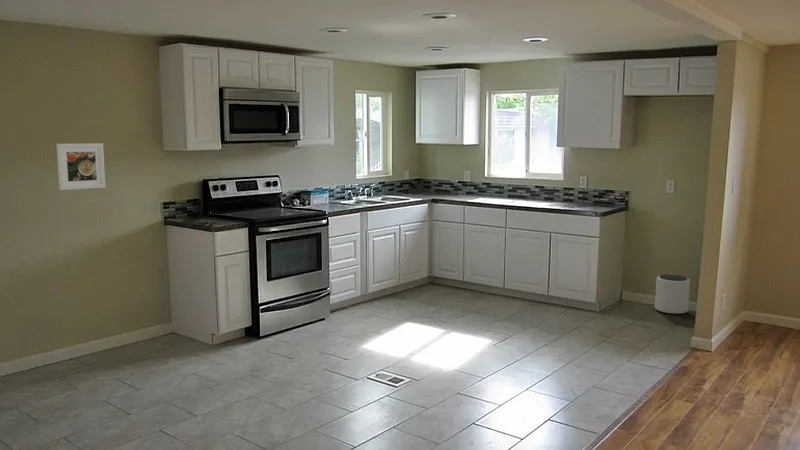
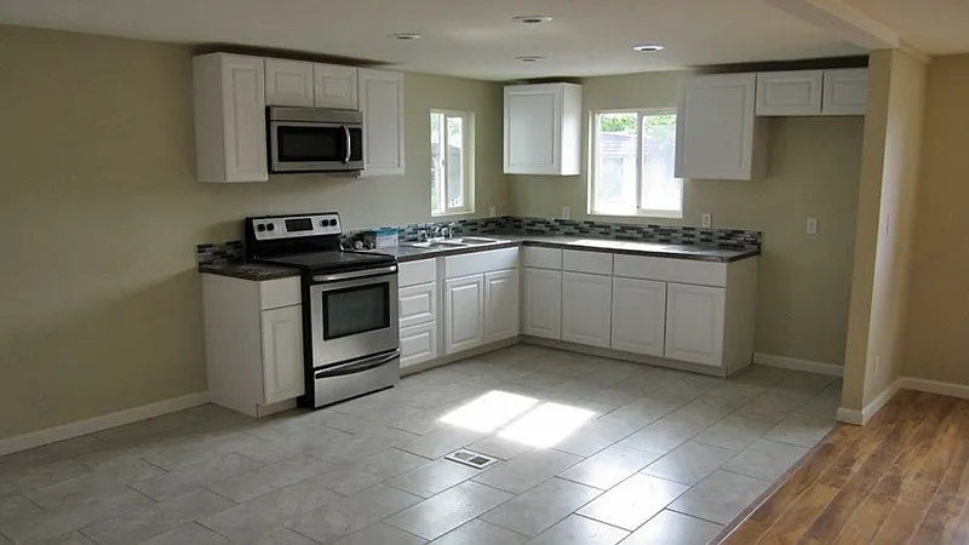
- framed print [56,143,106,191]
- plant pot [654,273,691,315]
